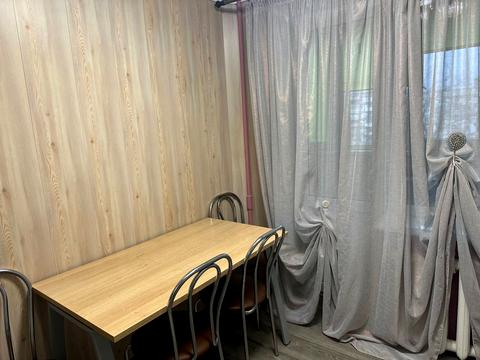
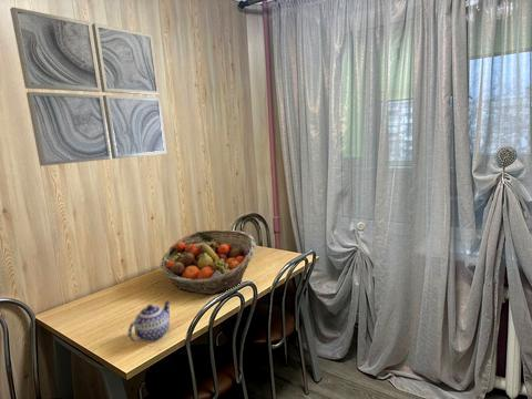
+ wall art [9,7,167,167]
+ teapot [126,299,172,342]
+ fruit basket [160,228,257,295]
